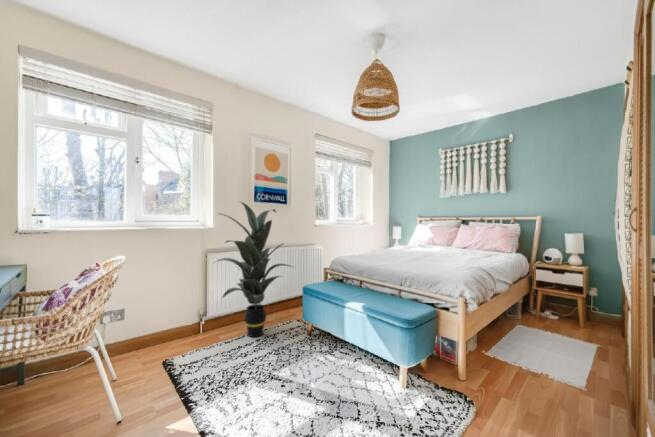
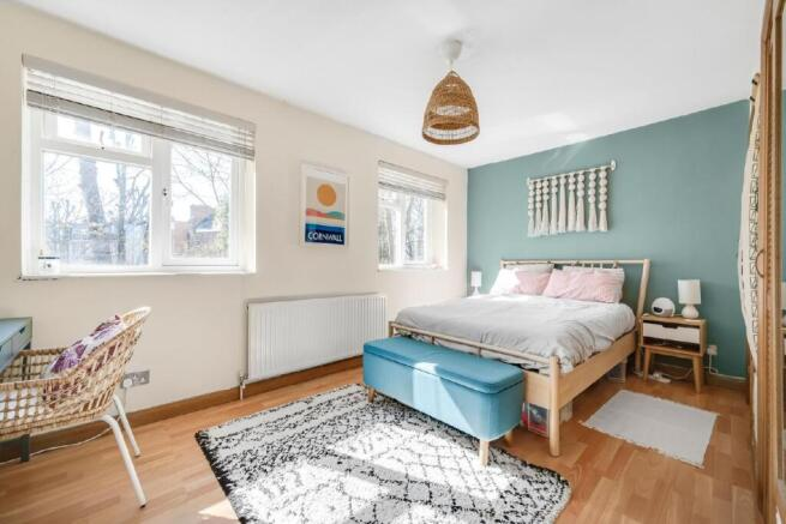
- indoor plant [213,200,297,338]
